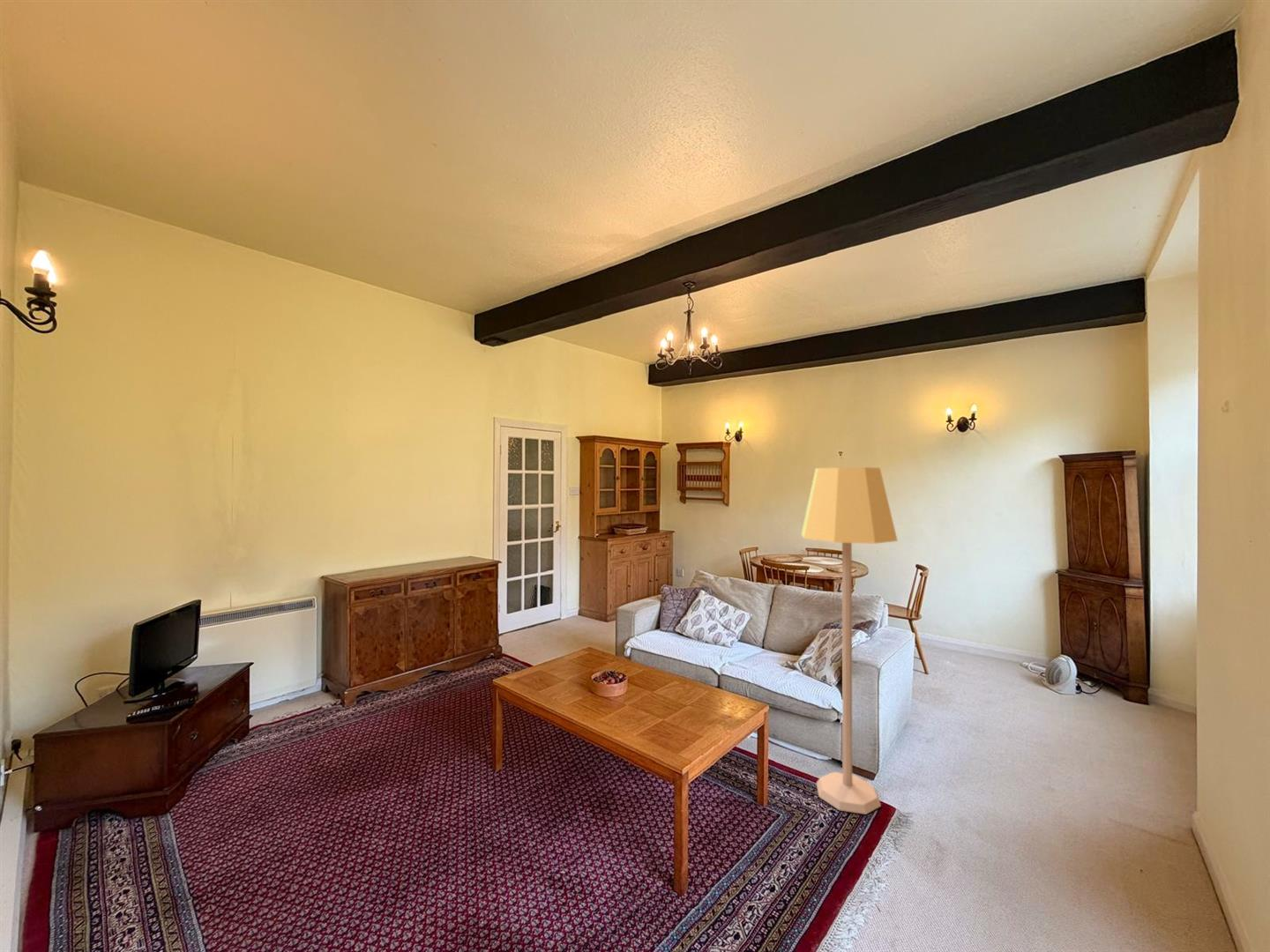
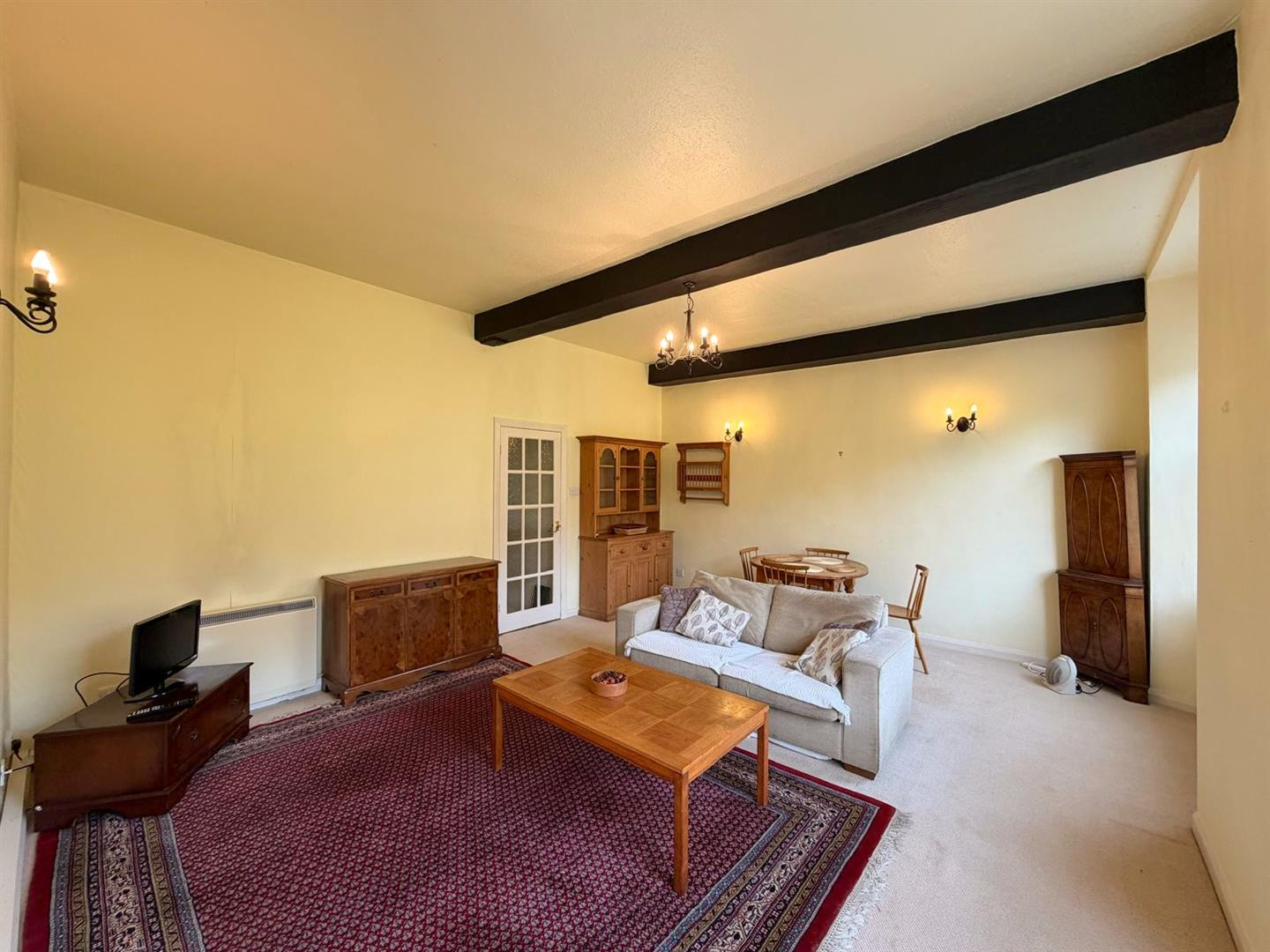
- lamp [800,466,899,815]
